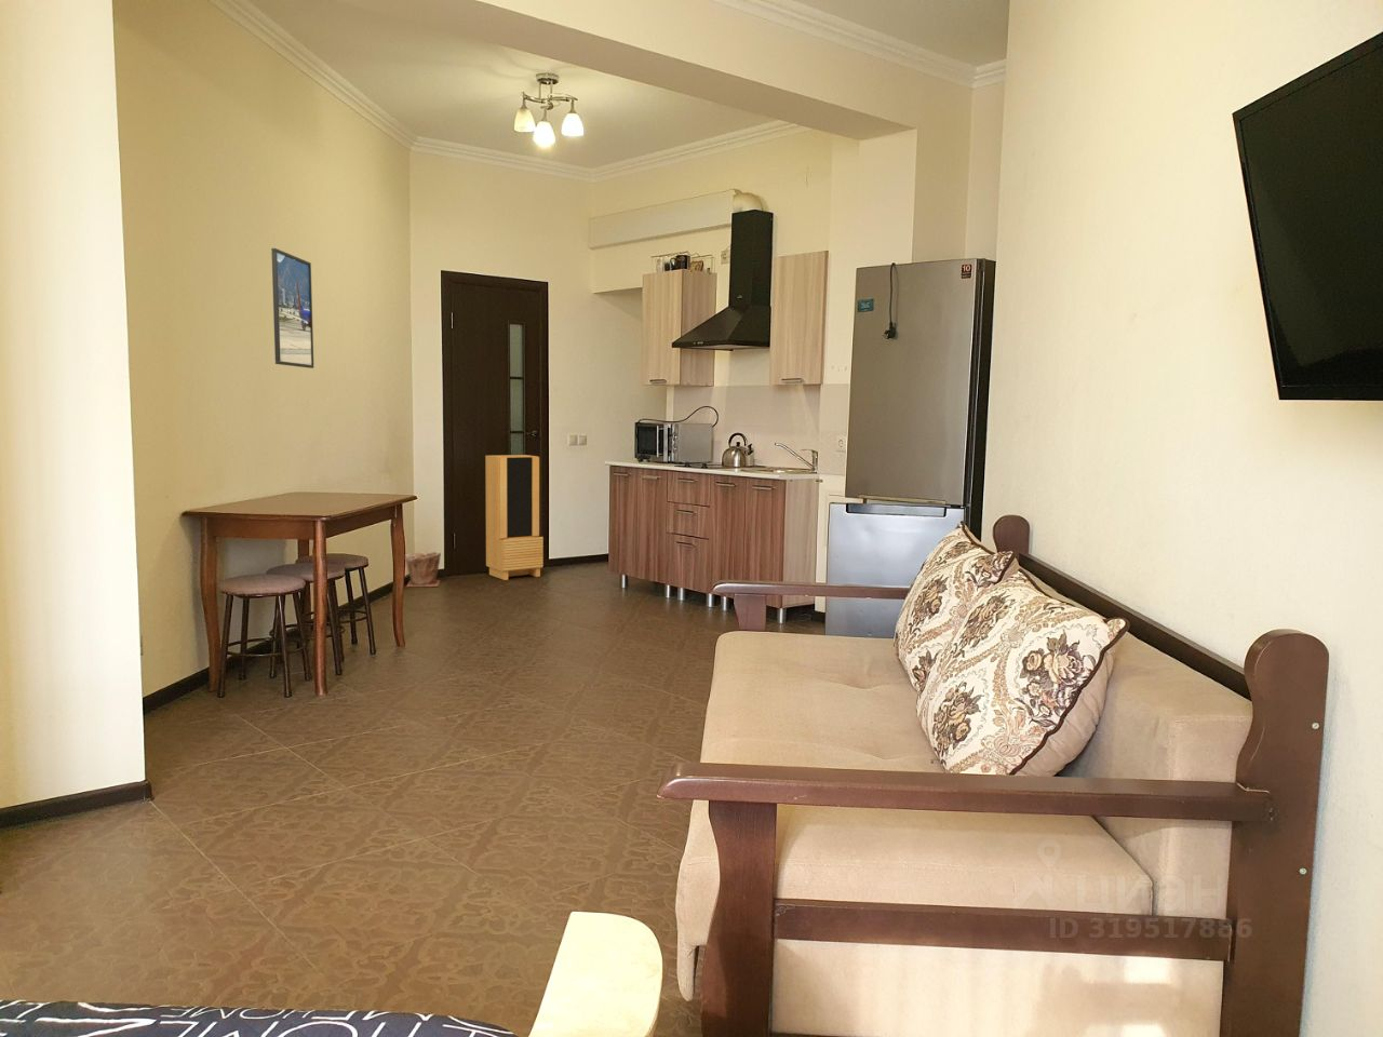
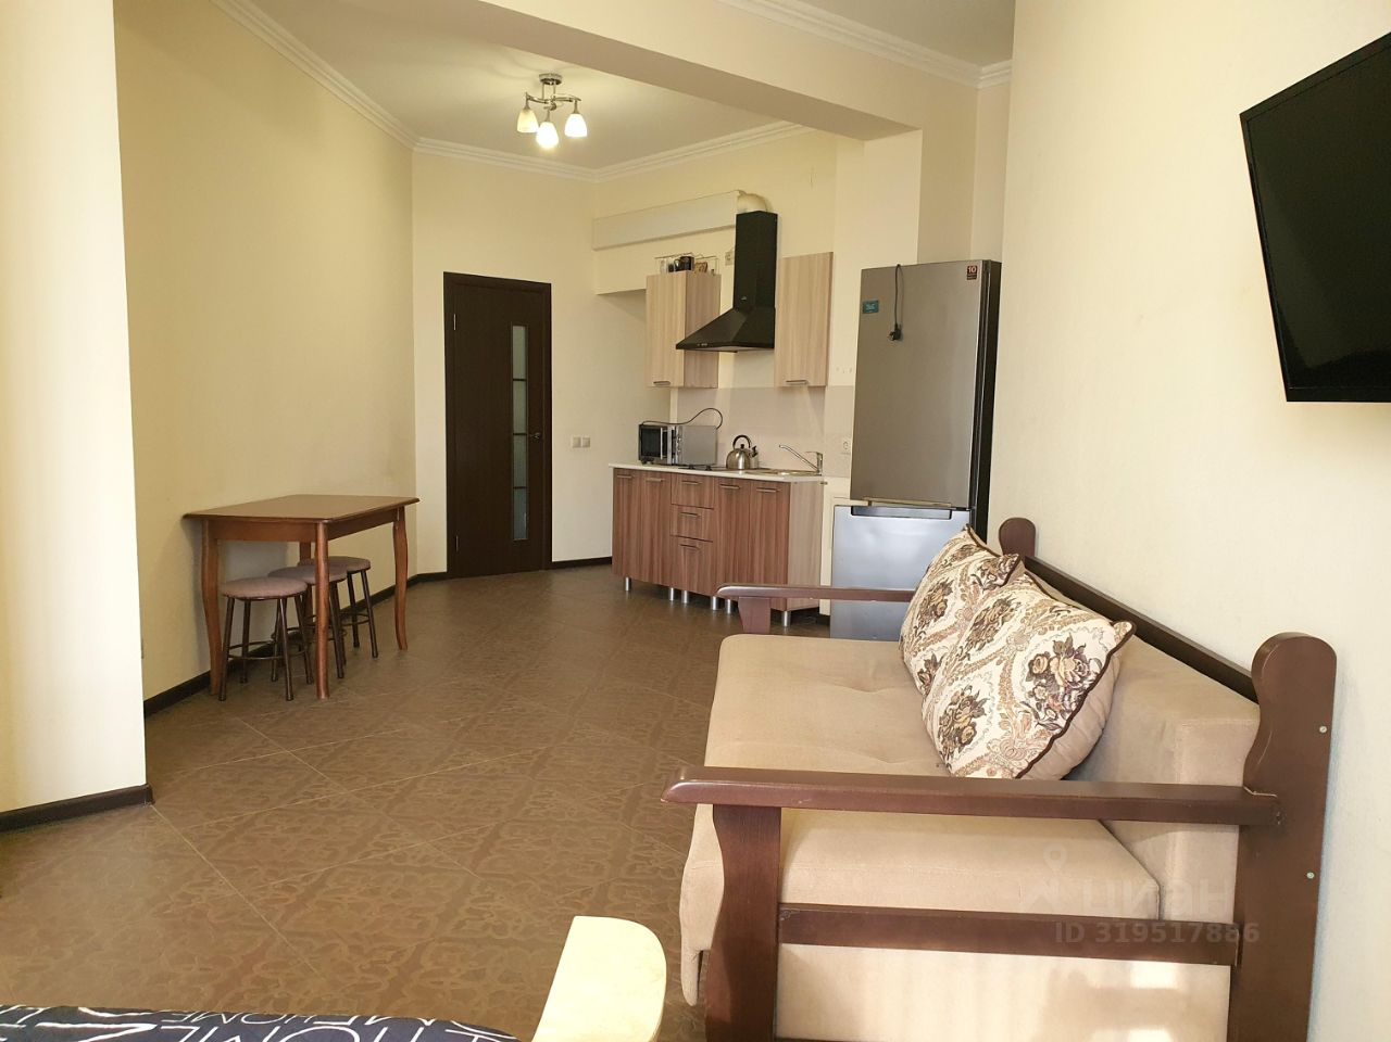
- plant pot [405,551,442,587]
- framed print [270,247,315,369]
- storage cabinet [485,453,544,582]
